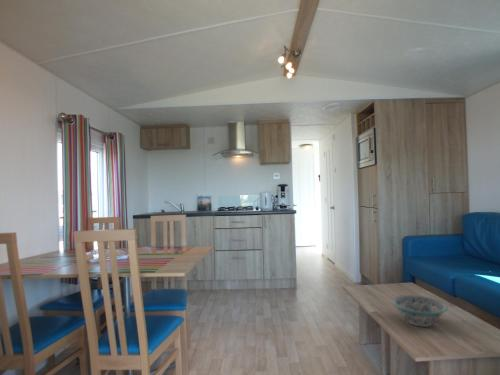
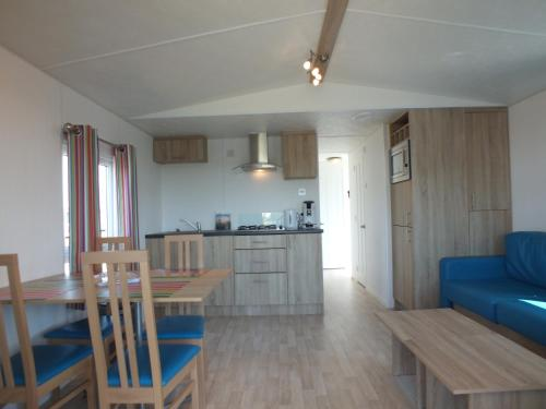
- decorative bowl [391,294,449,328]
